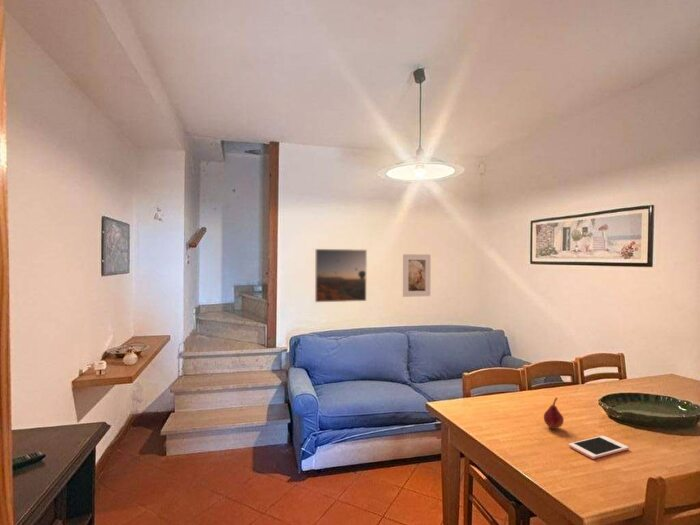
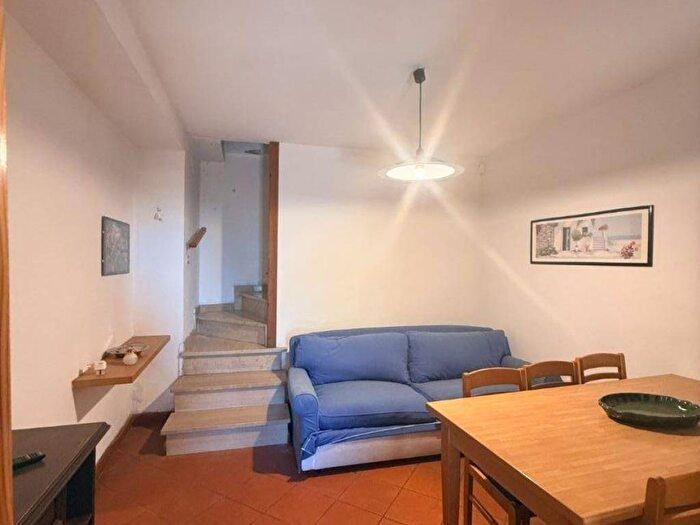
- cell phone [568,435,630,460]
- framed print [314,248,368,303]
- fruit [543,397,565,430]
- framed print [402,253,432,298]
